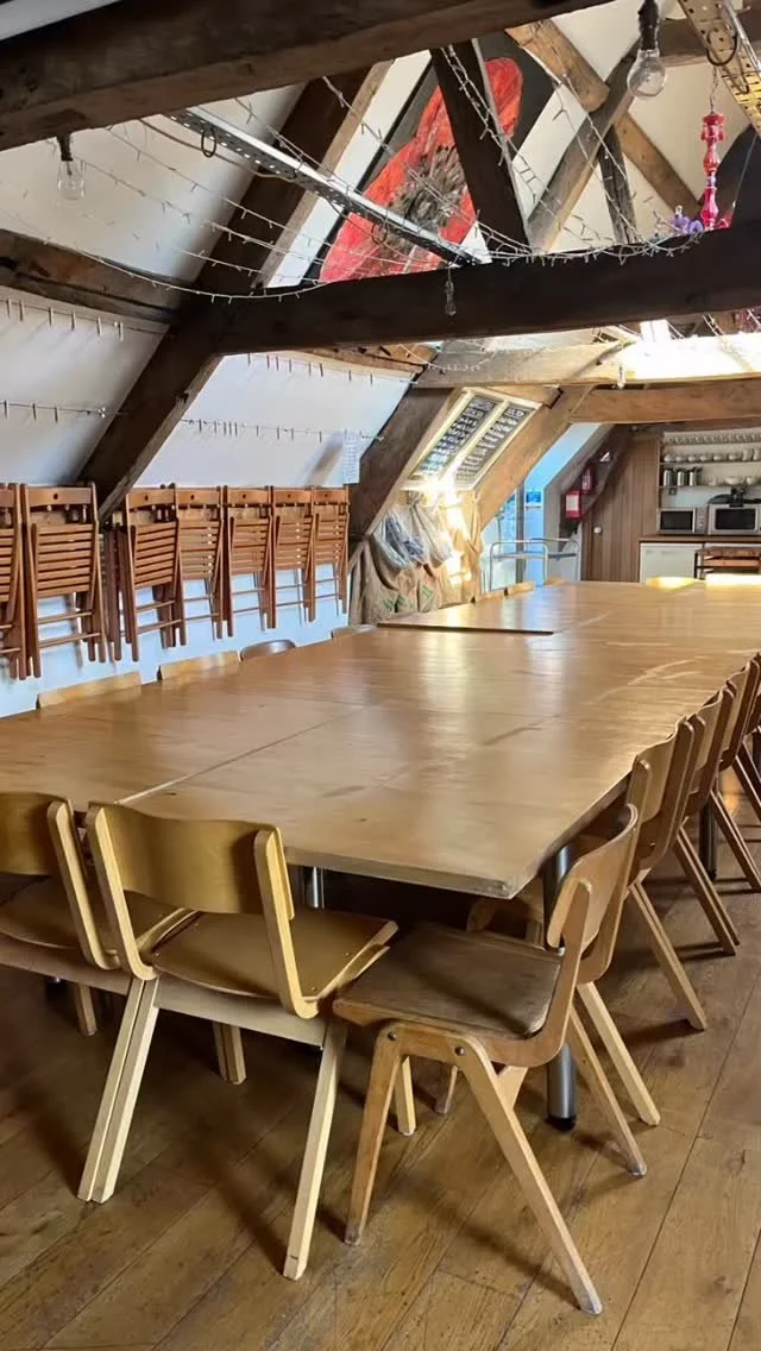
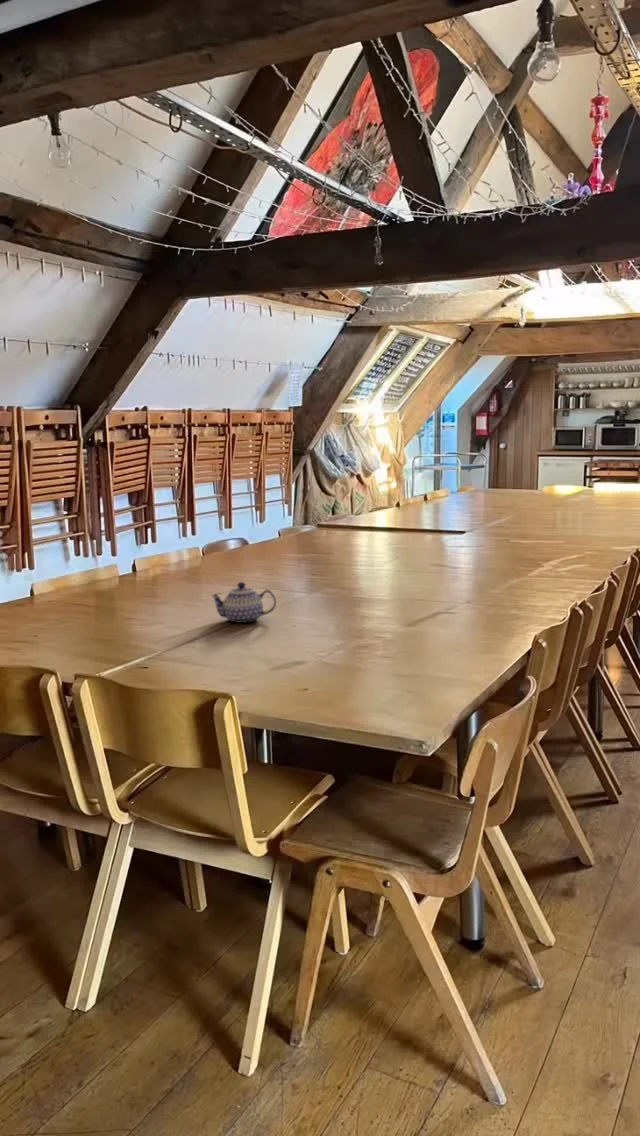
+ teapot [210,581,277,624]
